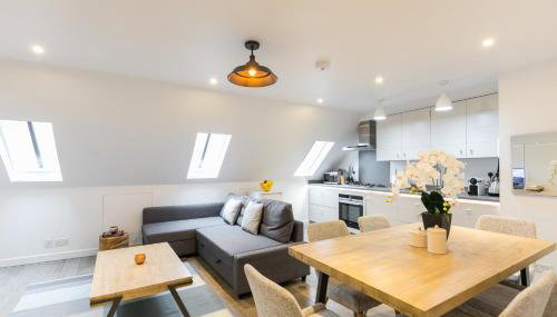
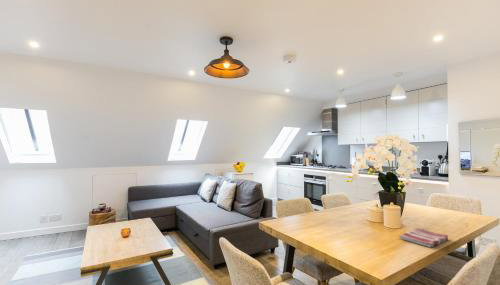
+ dish towel [398,227,449,248]
